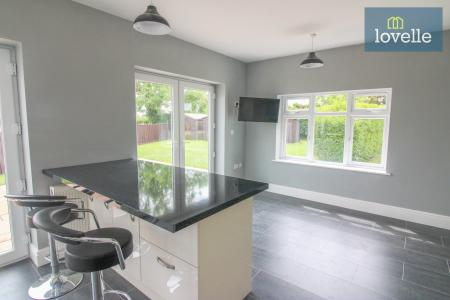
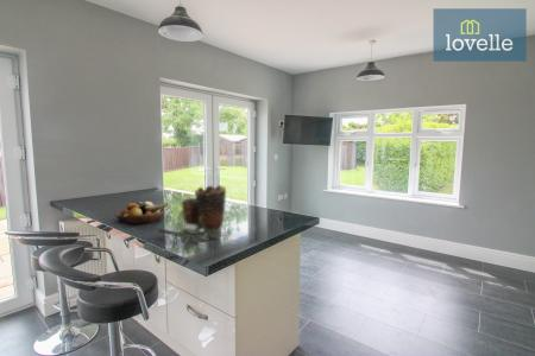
+ clay pot [158,184,227,244]
+ fruit bowl [114,201,169,225]
